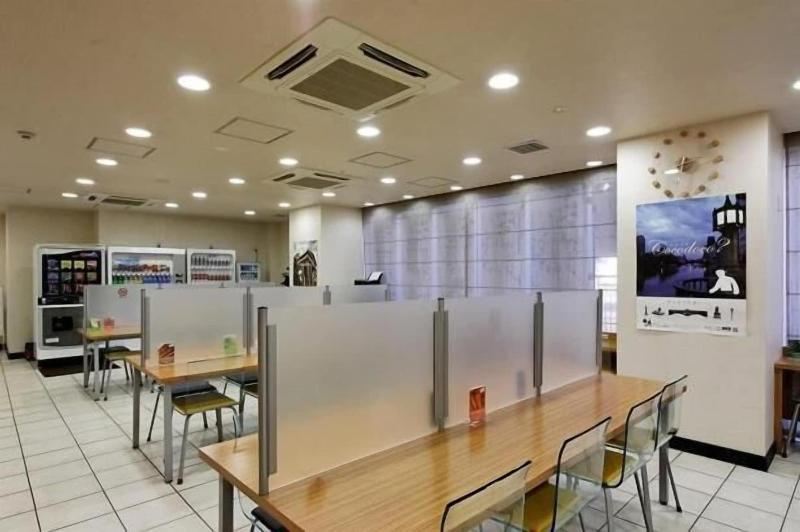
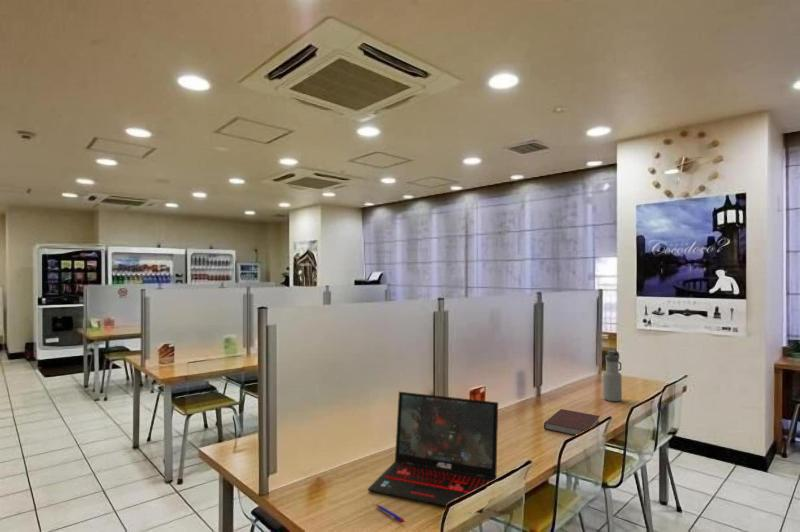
+ notebook [543,408,601,436]
+ laptop [367,391,499,515]
+ water bottle [602,349,623,402]
+ pen [374,503,406,524]
